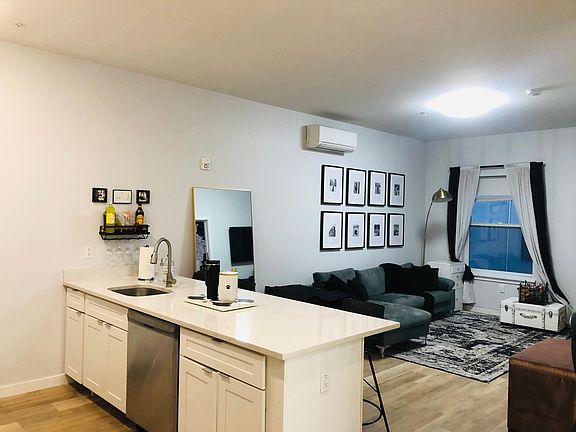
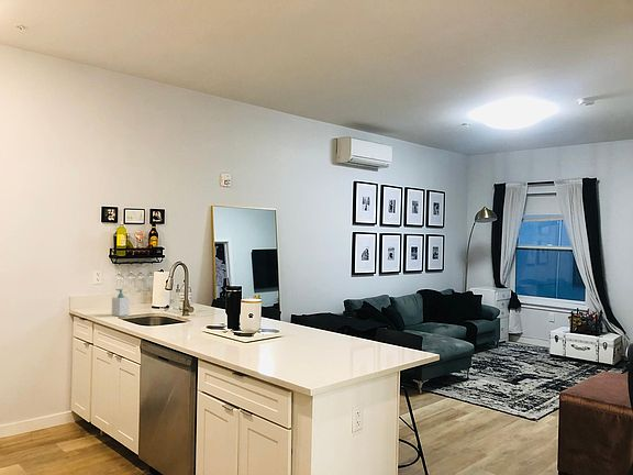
+ soap bottle [111,288,131,317]
